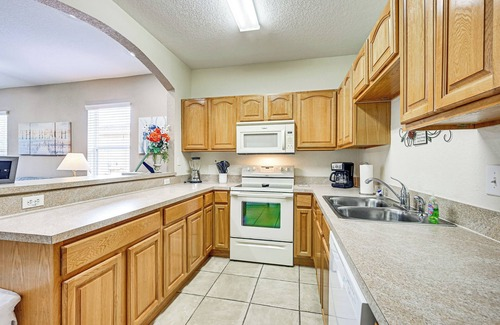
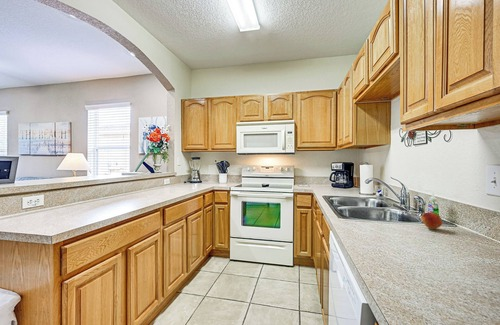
+ fruit [420,211,443,230]
